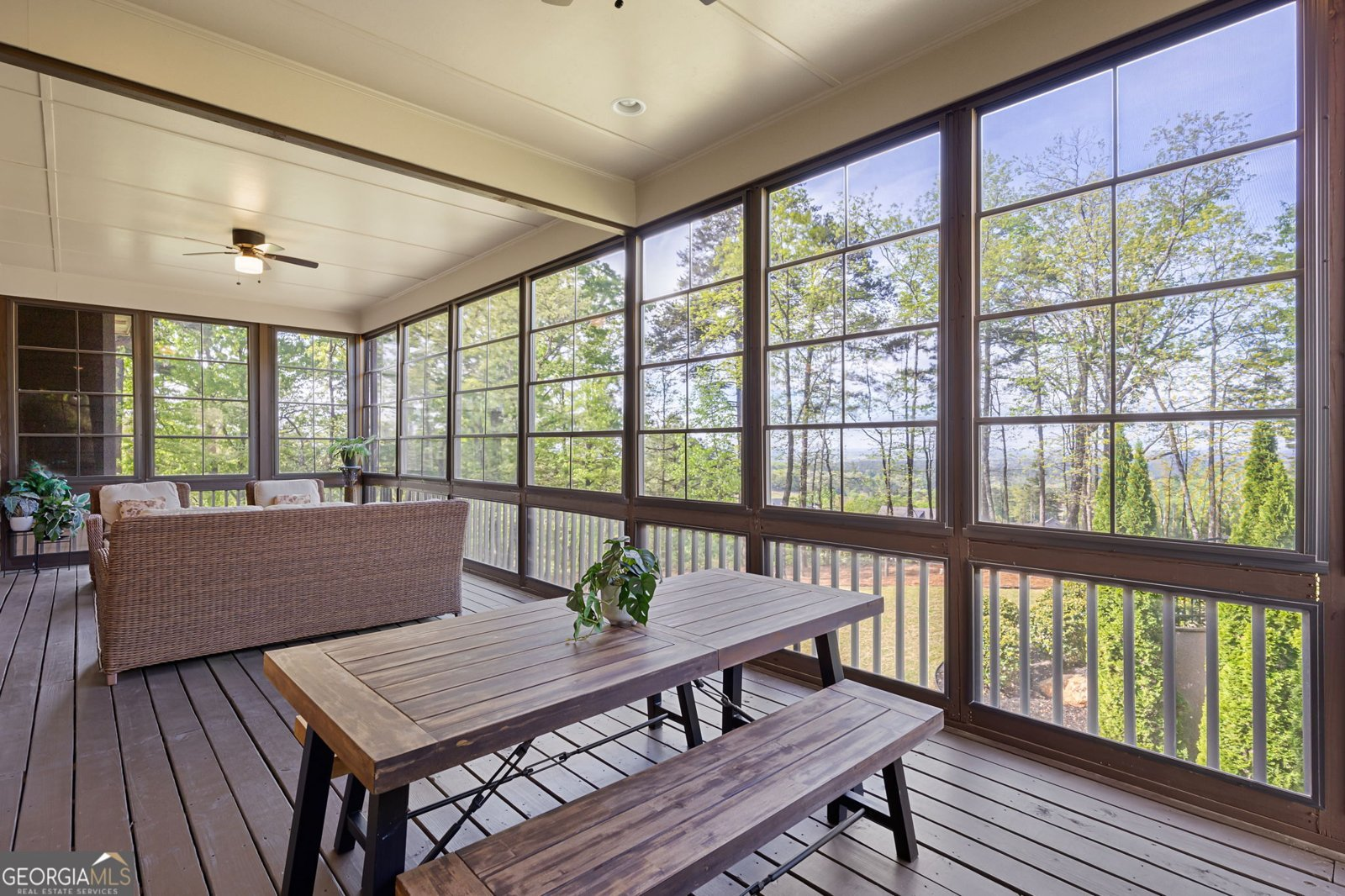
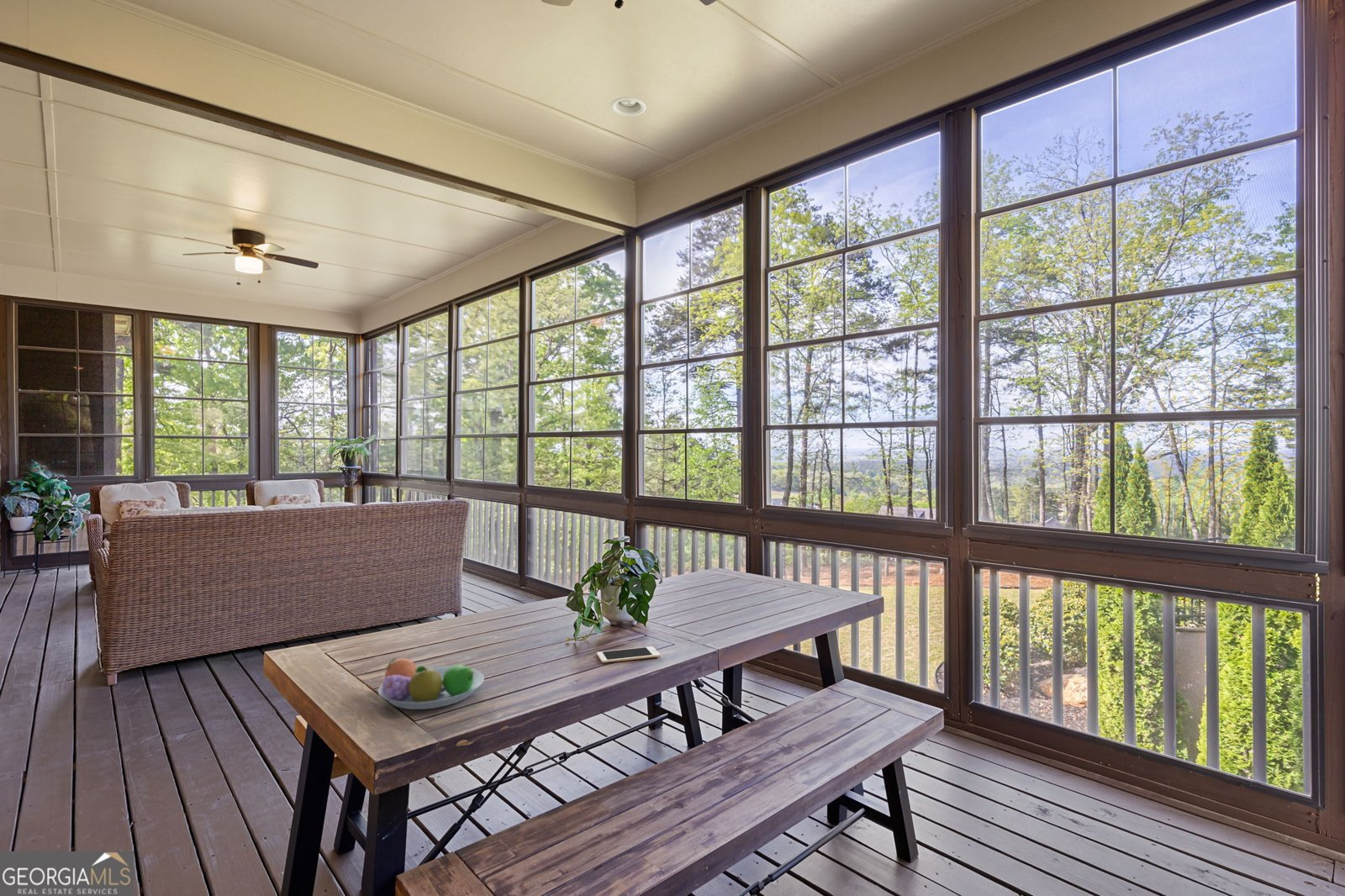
+ fruit bowl [377,657,485,710]
+ cell phone [596,646,661,664]
